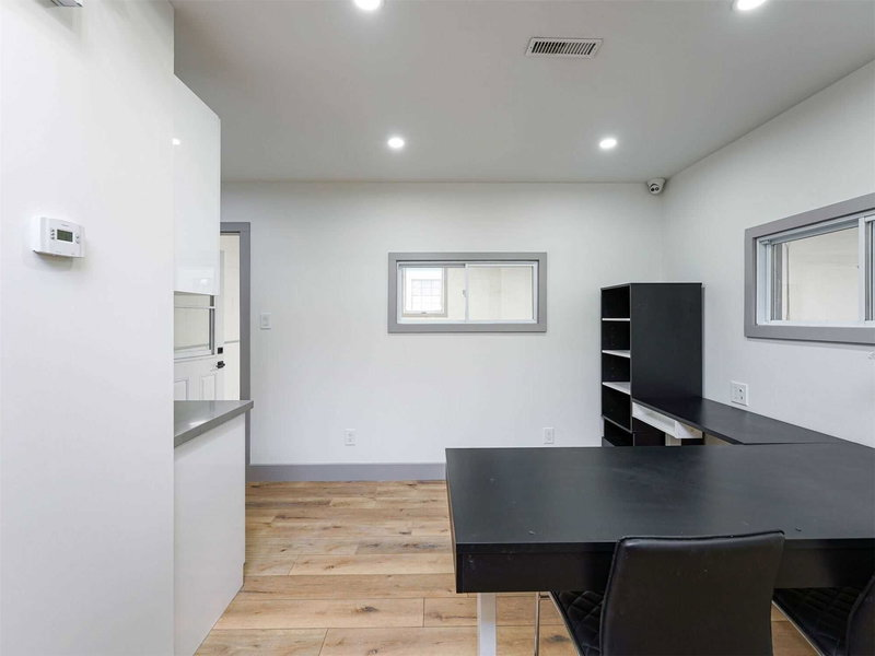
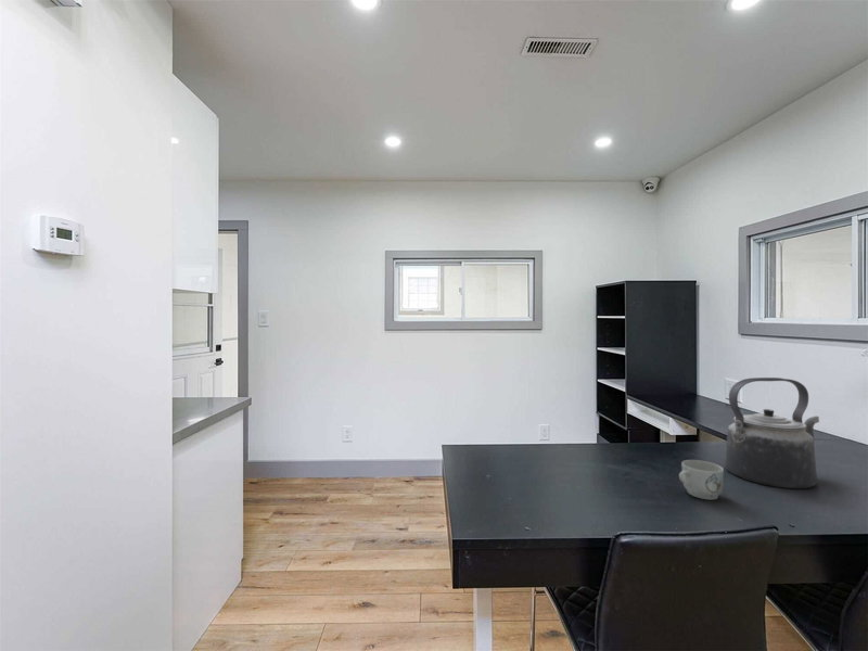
+ mug [678,459,725,500]
+ kettle [724,376,820,489]
